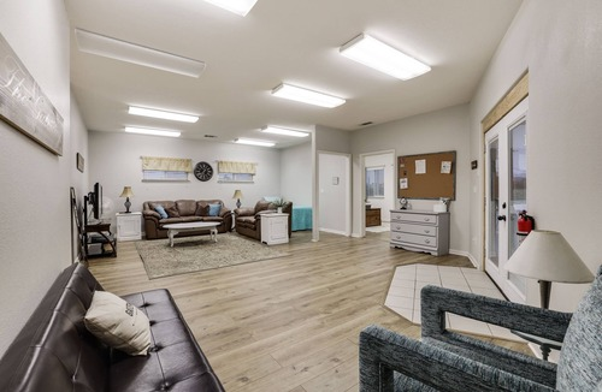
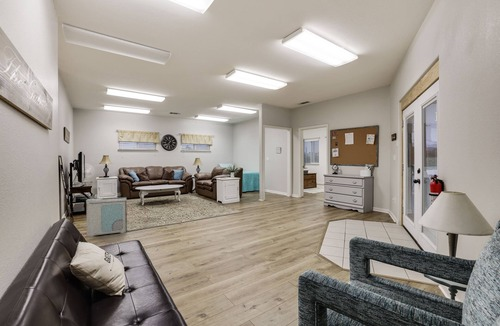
+ air purifier [85,196,128,238]
